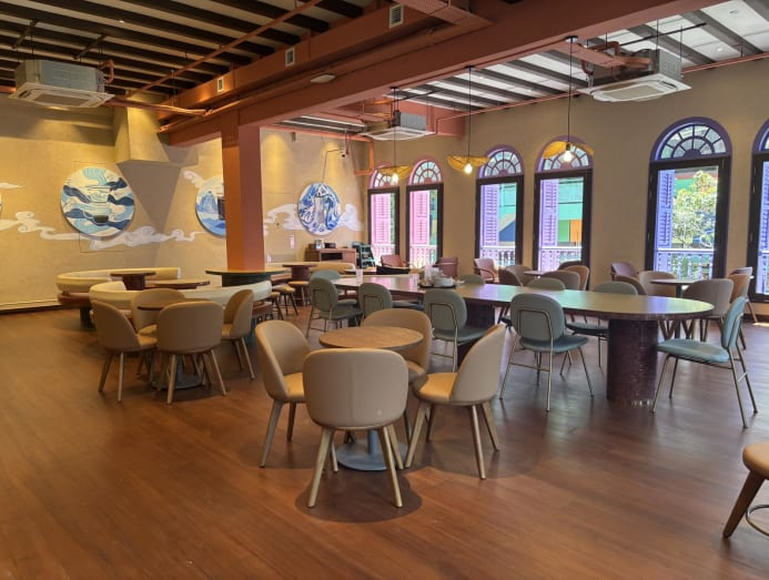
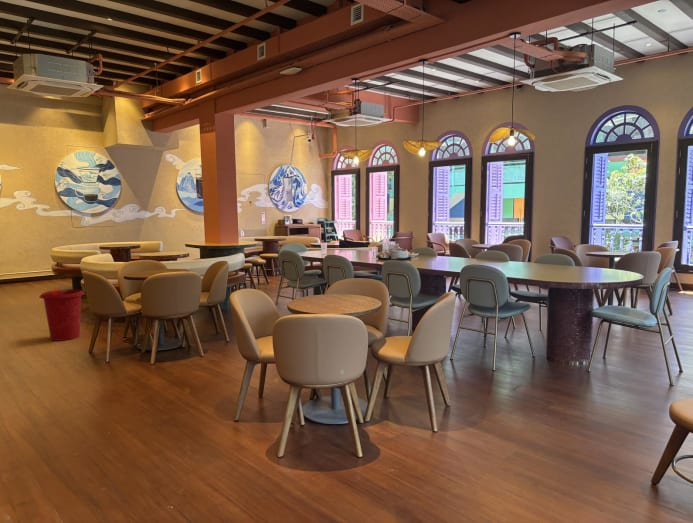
+ waste bin [38,288,86,342]
